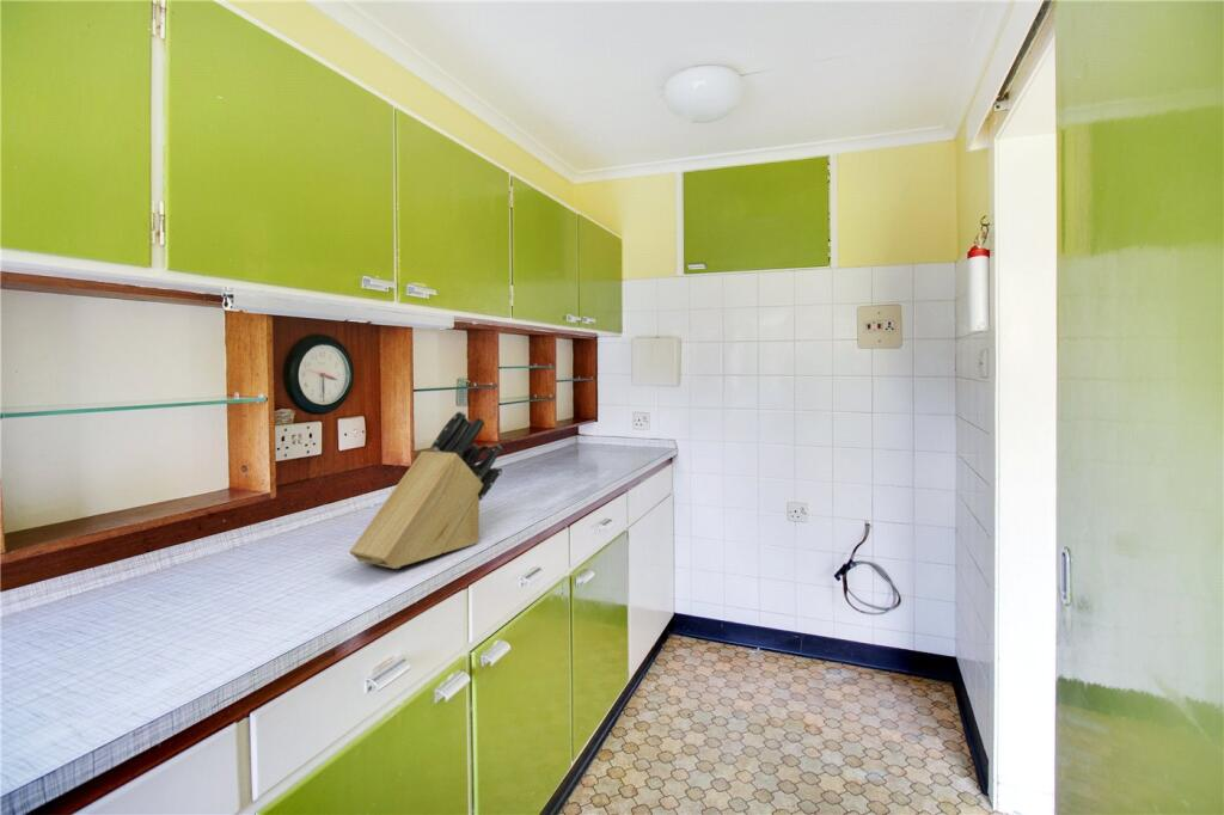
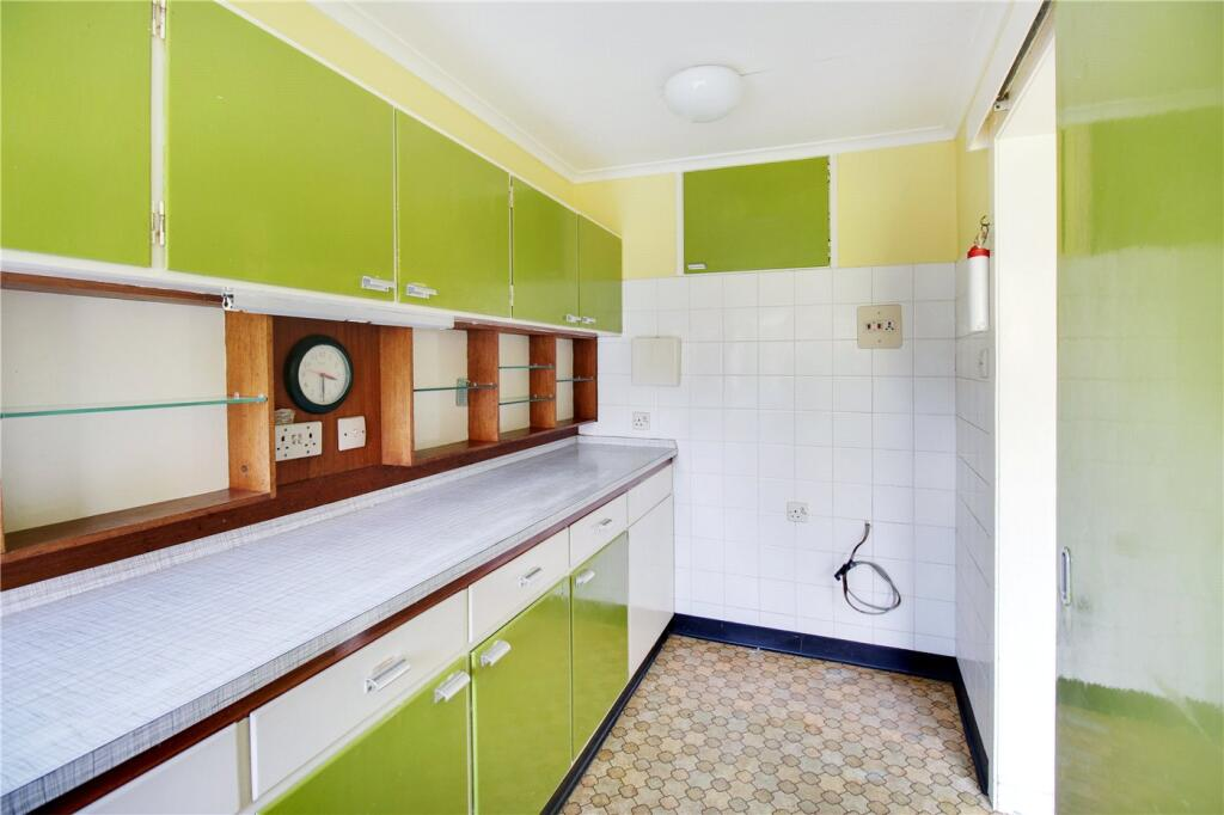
- knife block [348,410,504,570]
